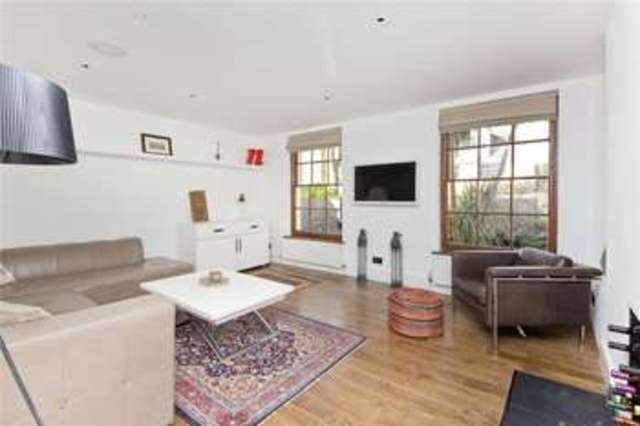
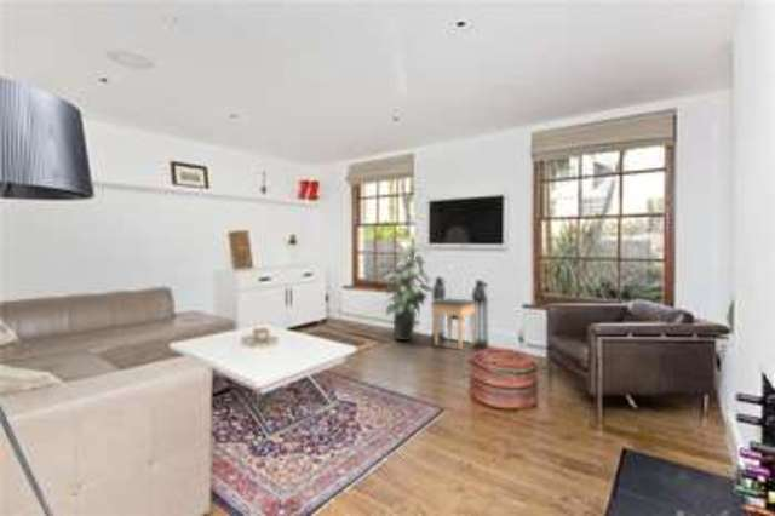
+ indoor plant [381,237,436,342]
+ footstool [430,297,476,350]
